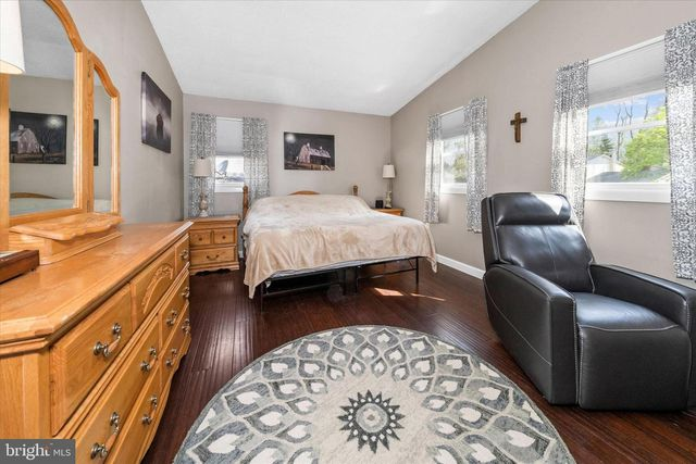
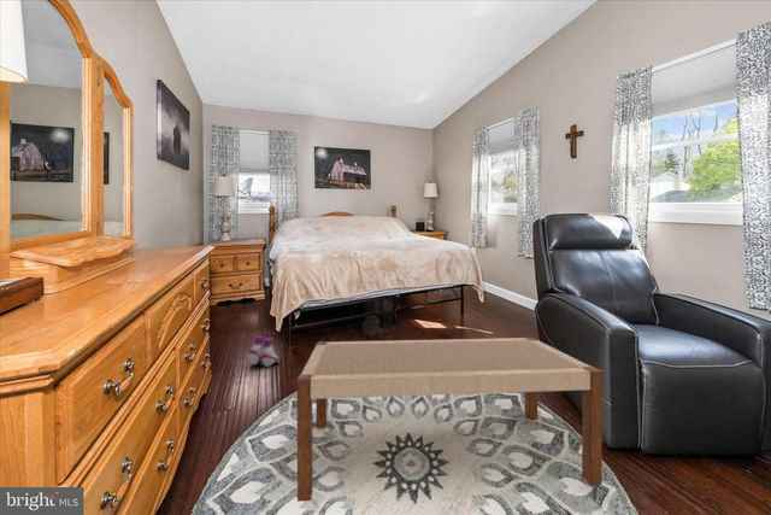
+ boots [247,335,281,368]
+ bench [296,336,604,503]
